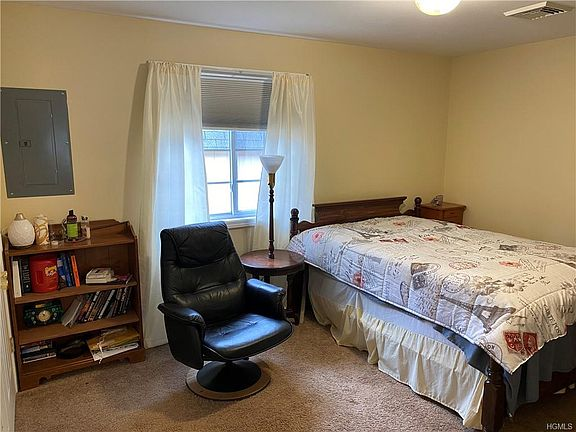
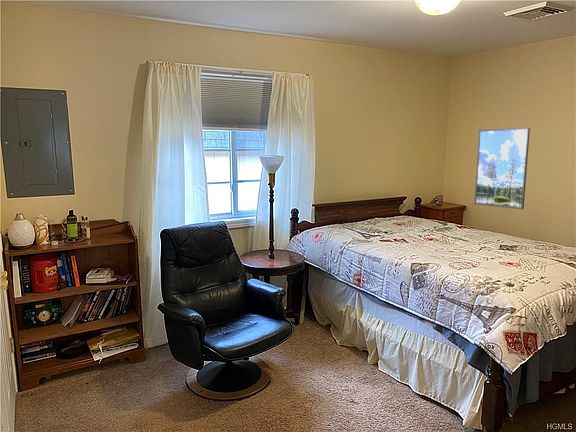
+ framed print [474,127,531,210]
